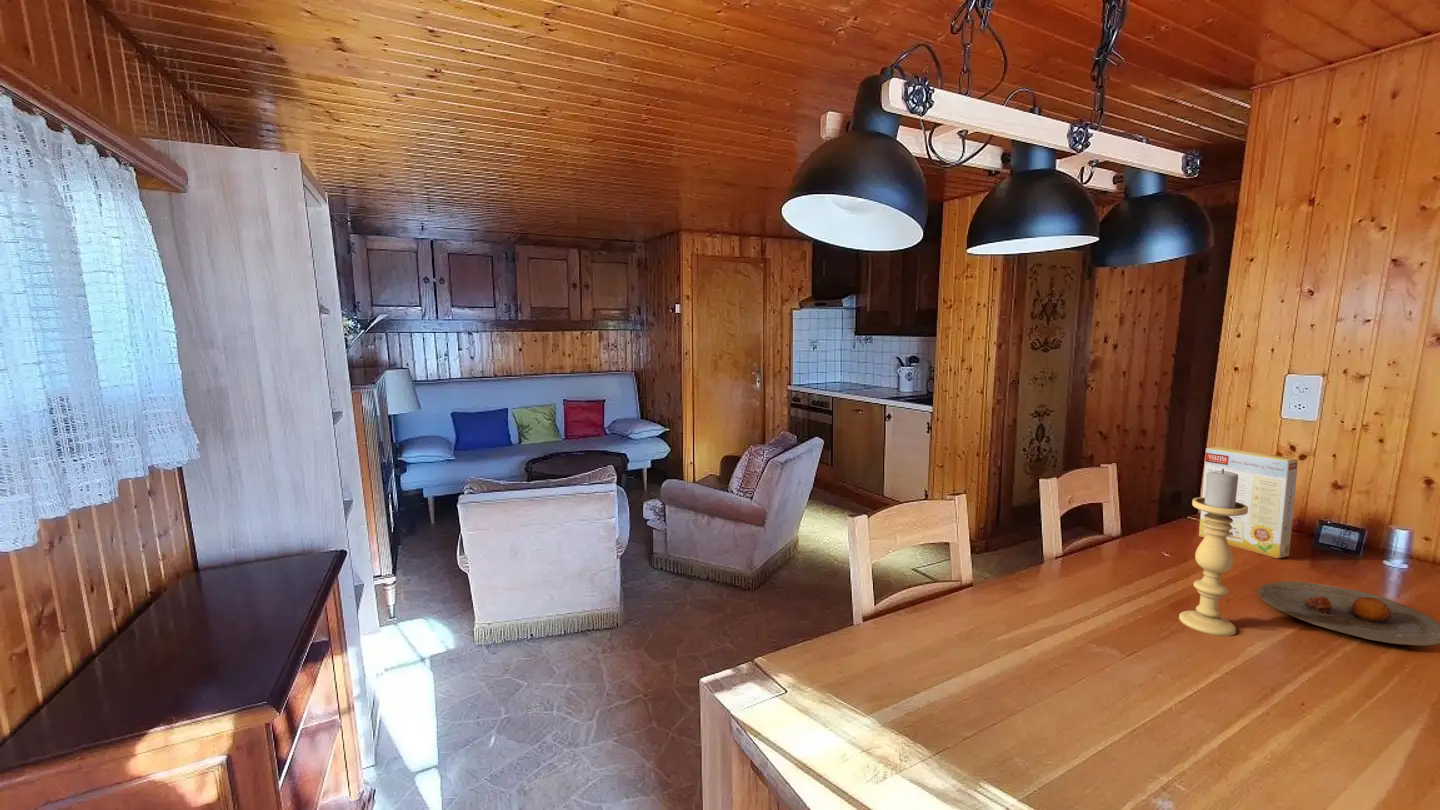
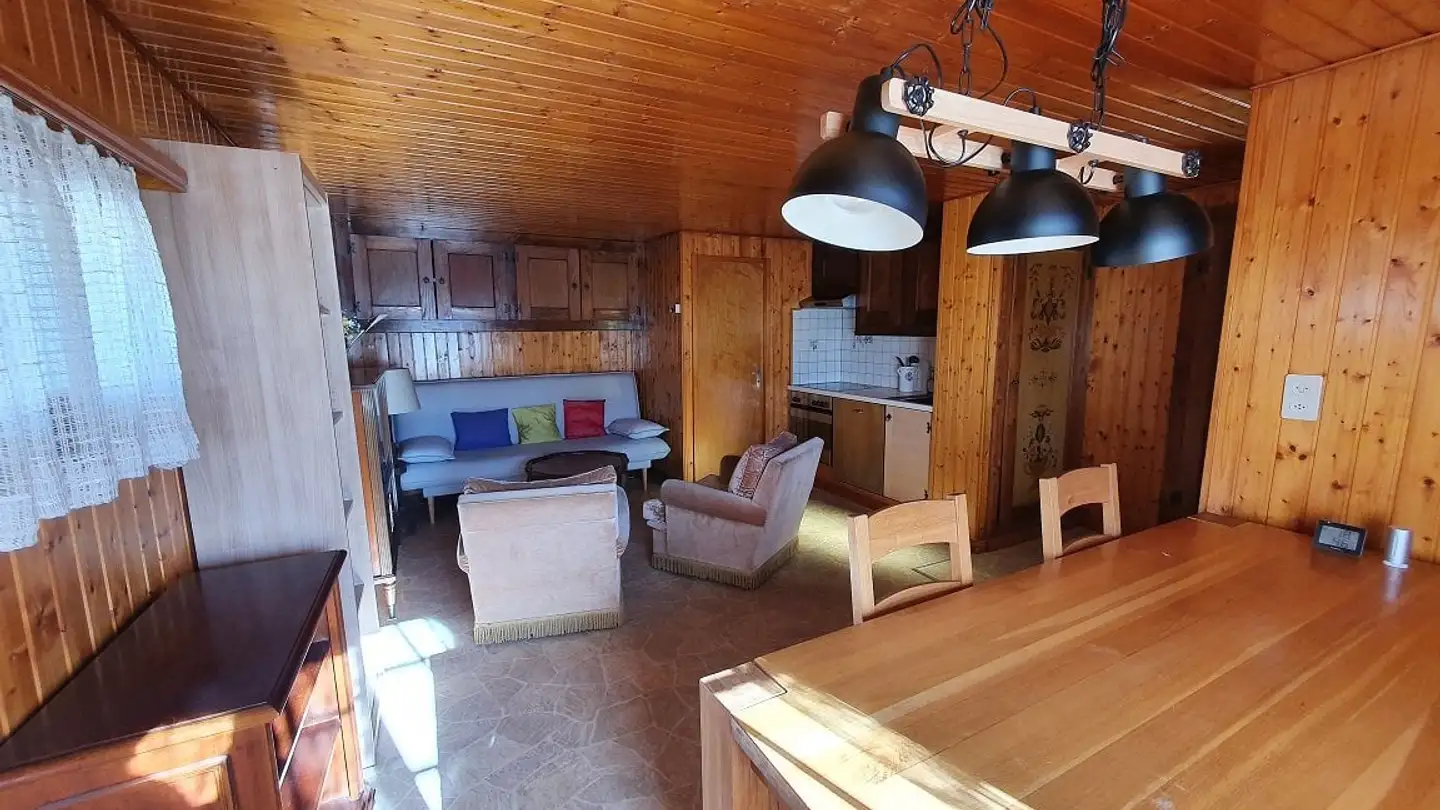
- candle holder [1178,469,1248,637]
- plate [1258,580,1440,647]
- cereal box [1198,446,1299,559]
